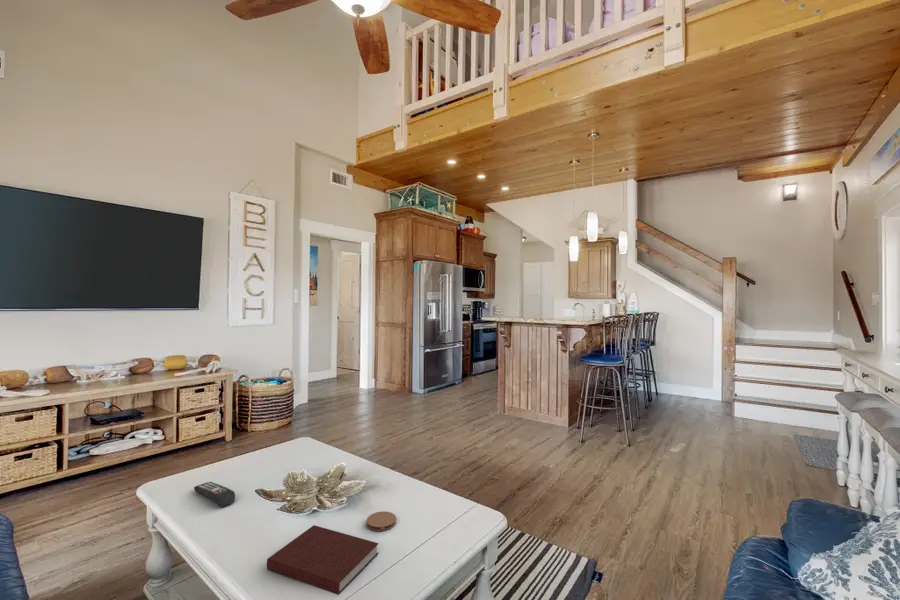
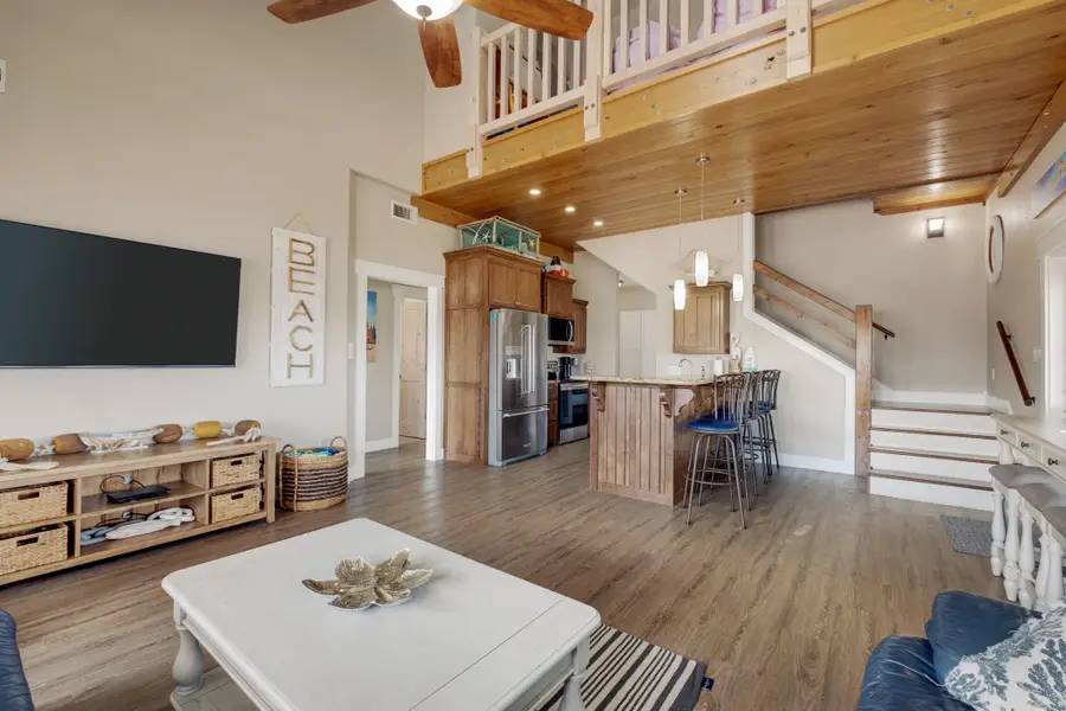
- notebook [266,524,380,596]
- coaster [366,510,397,532]
- remote control [193,481,236,508]
